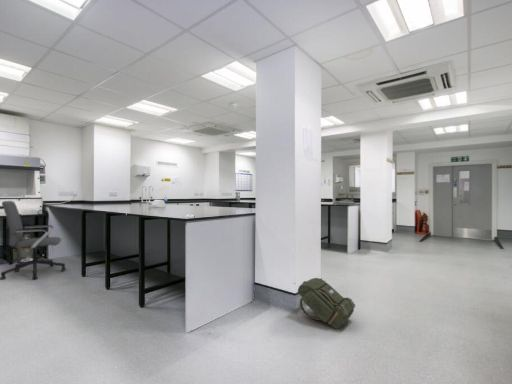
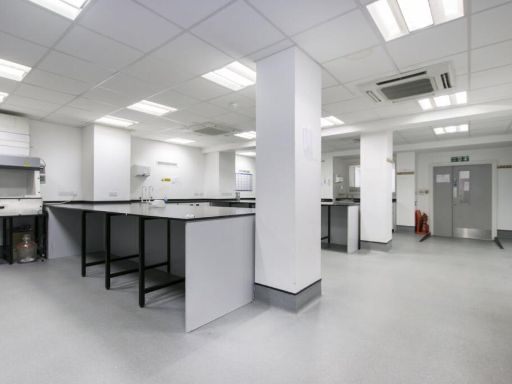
- office chair [0,200,67,281]
- backpack [297,277,356,330]
